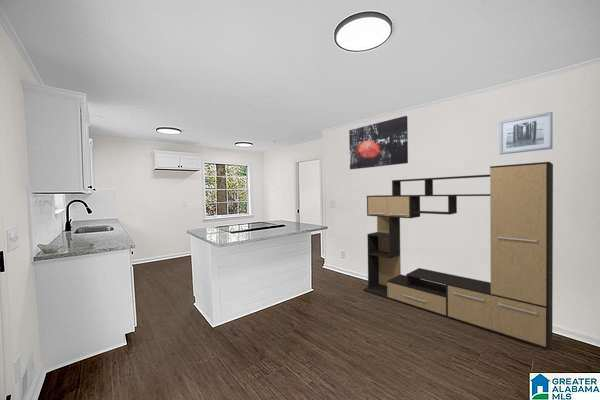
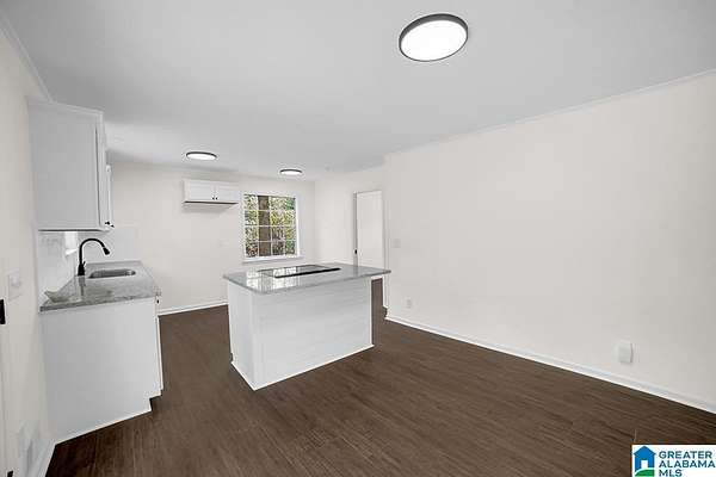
- media console [362,161,554,350]
- wall art [348,115,409,170]
- wall art [498,111,554,155]
